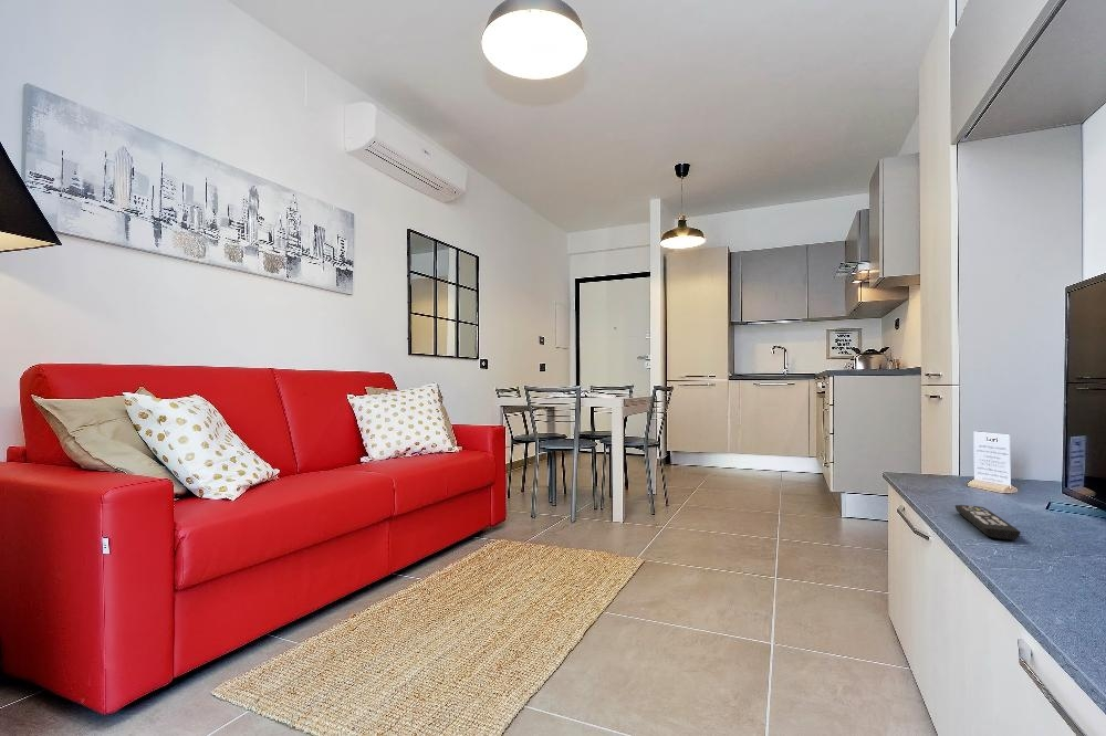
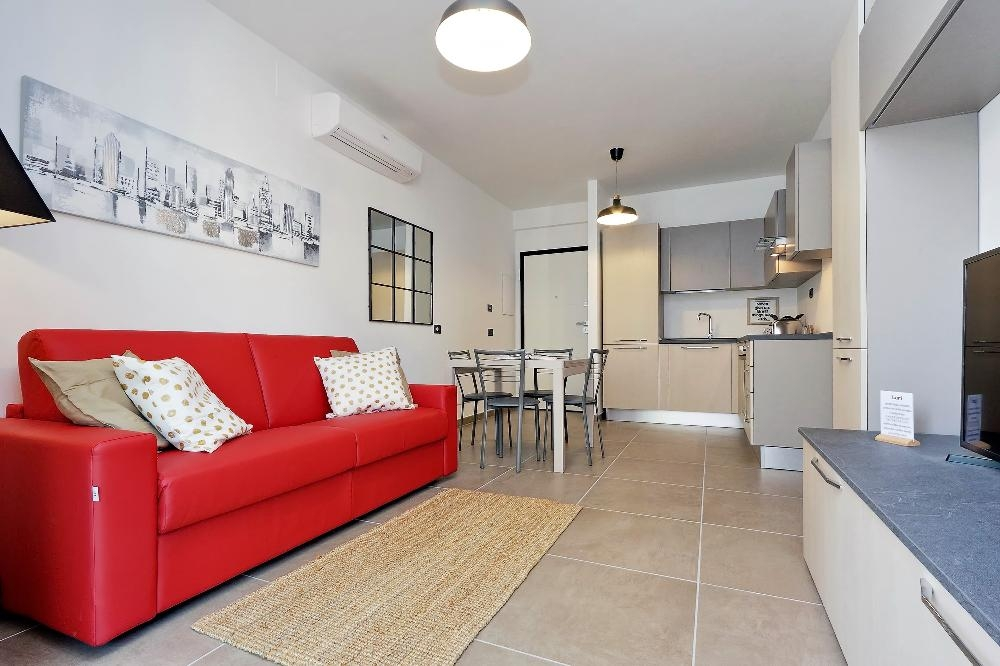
- remote control [954,504,1021,540]
